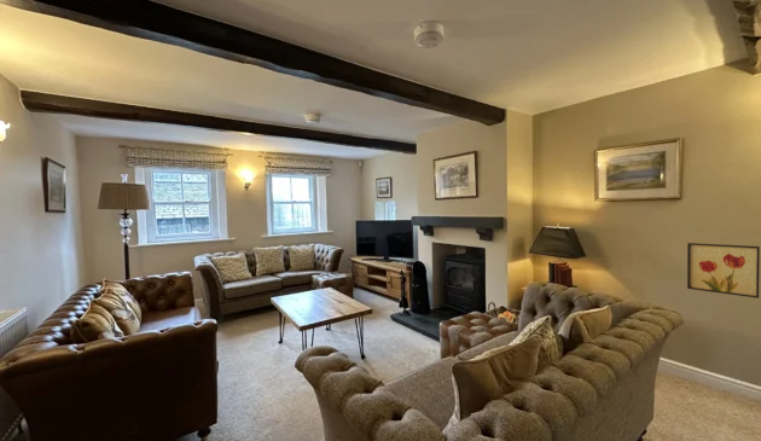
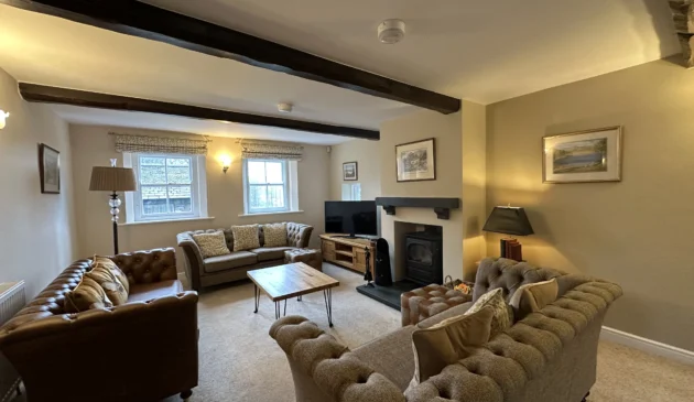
- wall art [686,242,761,300]
